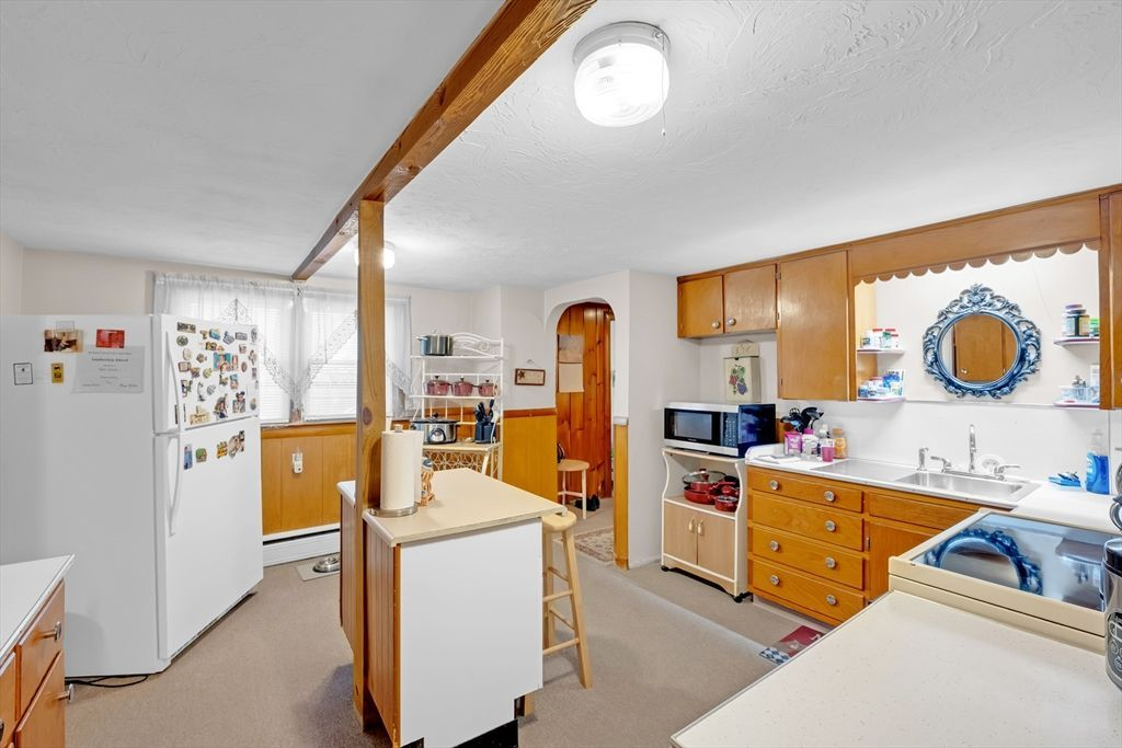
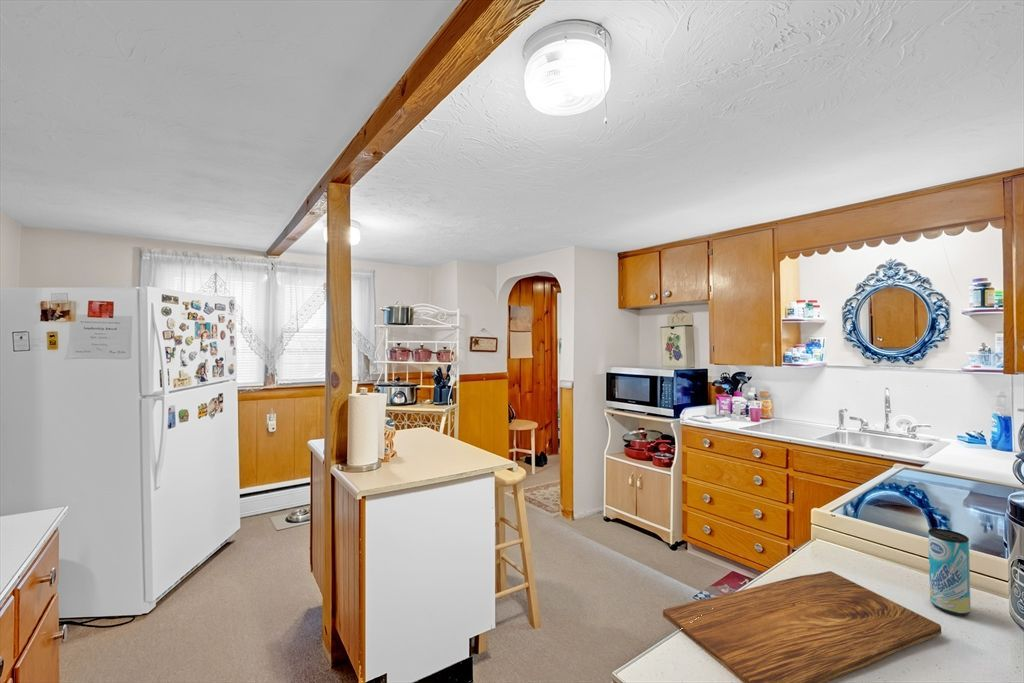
+ cutting board [662,570,942,683]
+ beverage can [927,528,972,616]
